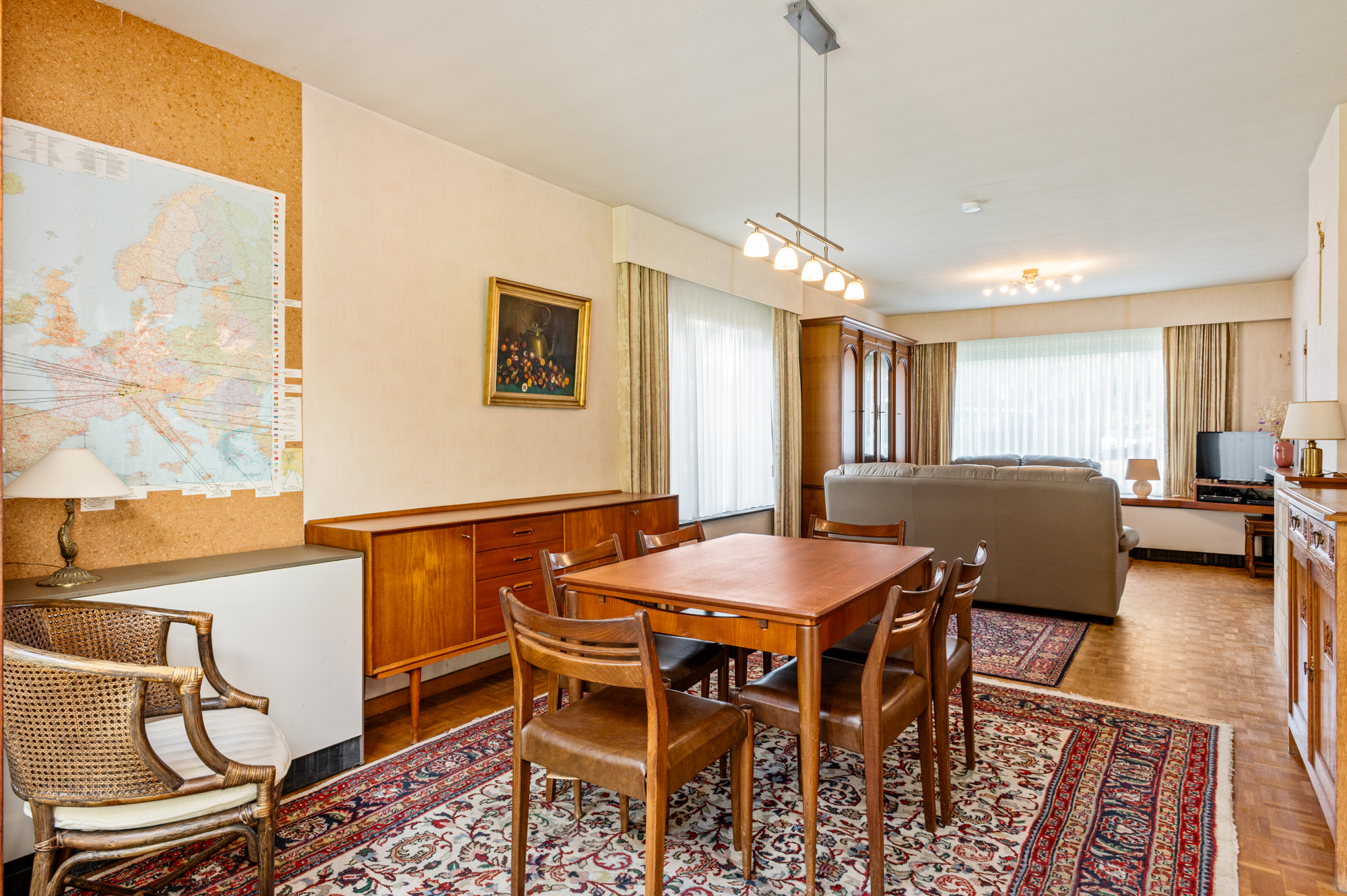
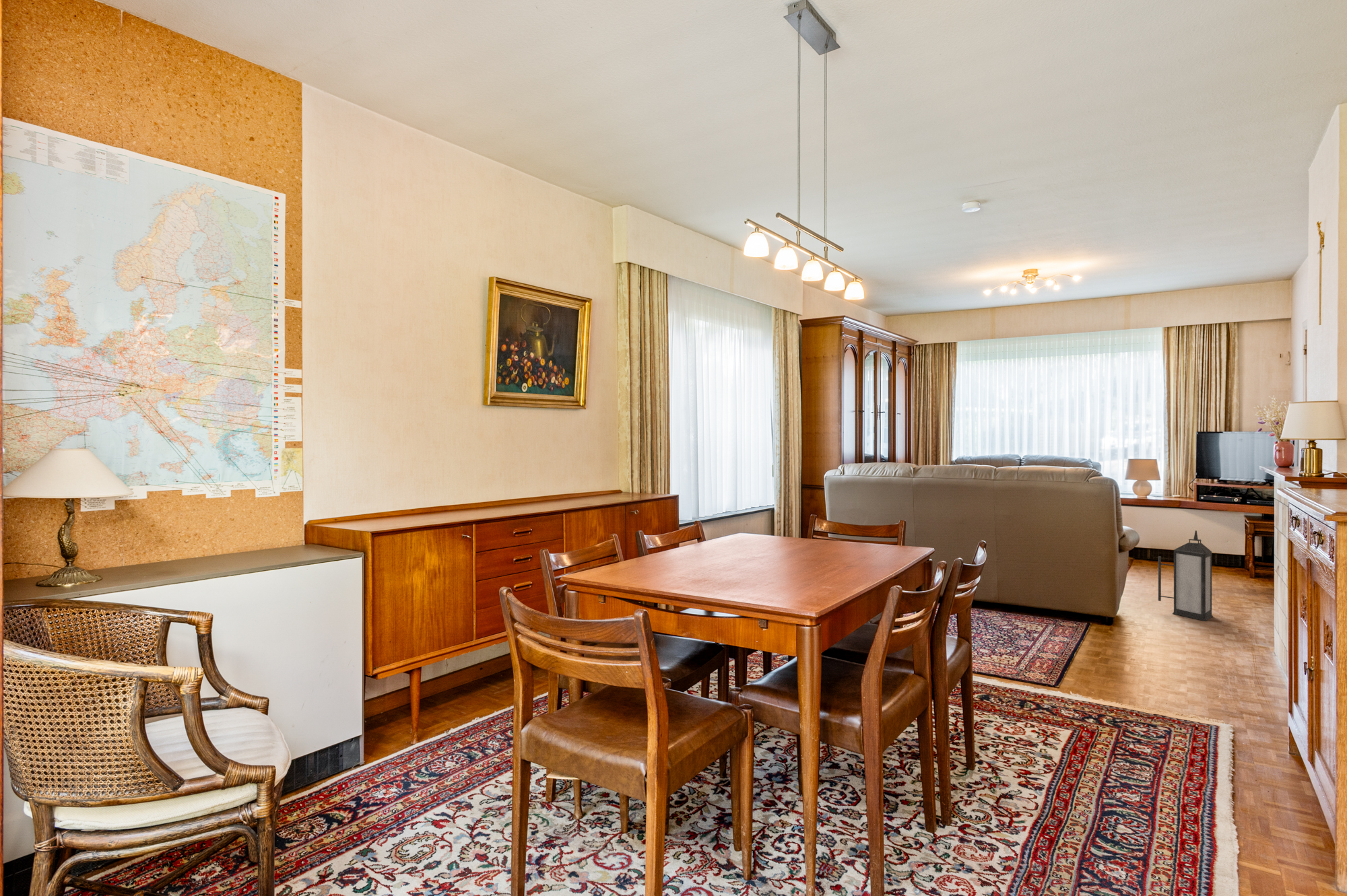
+ lantern [1158,530,1214,621]
